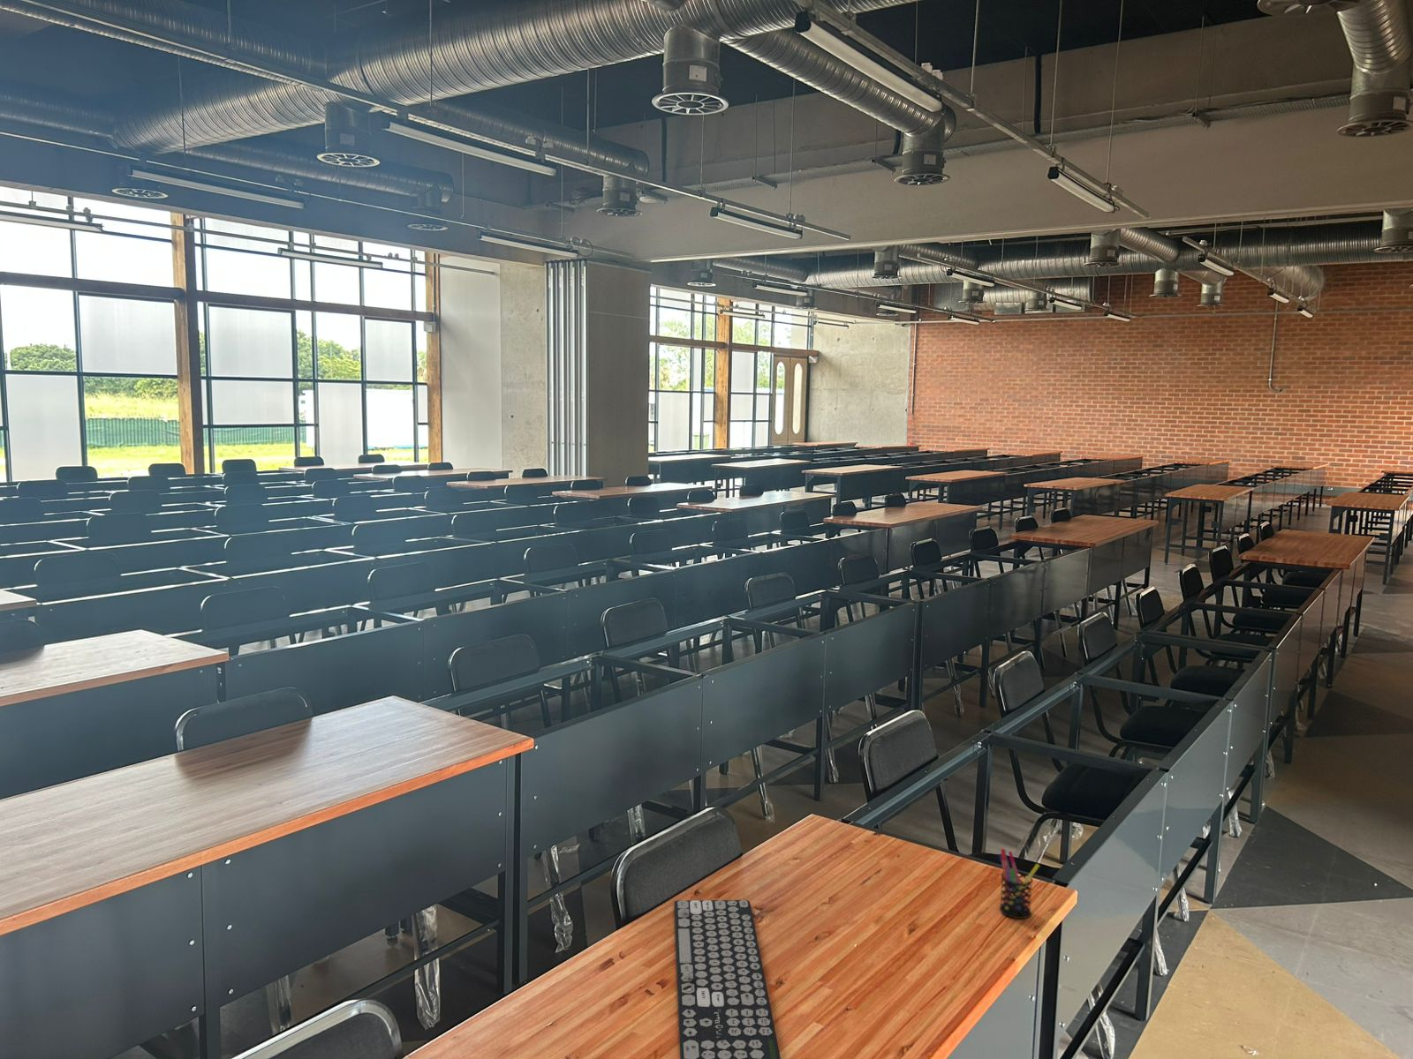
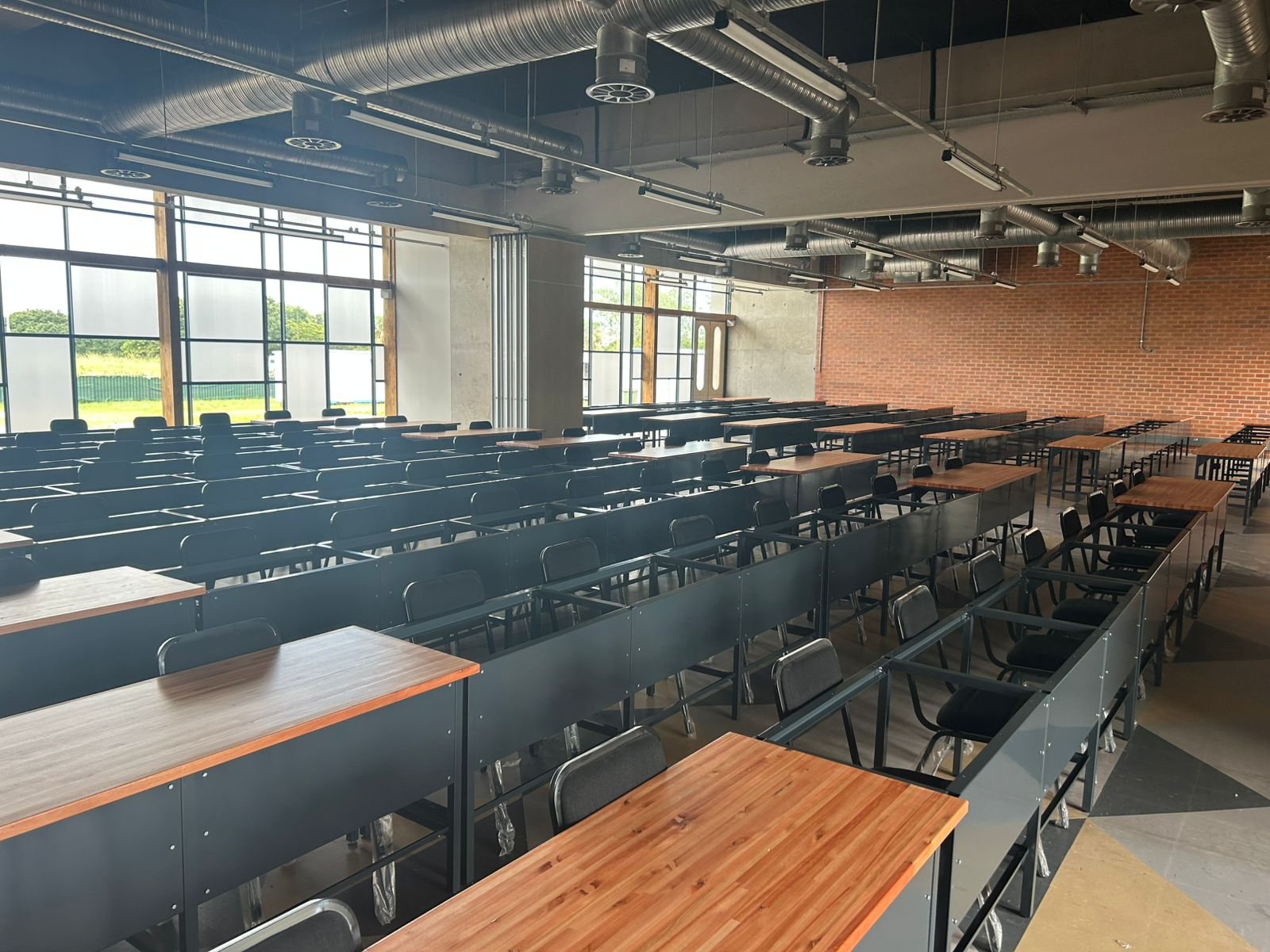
- pen holder [997,848,1040,920]
- keyboard [673,899,781,1059]
